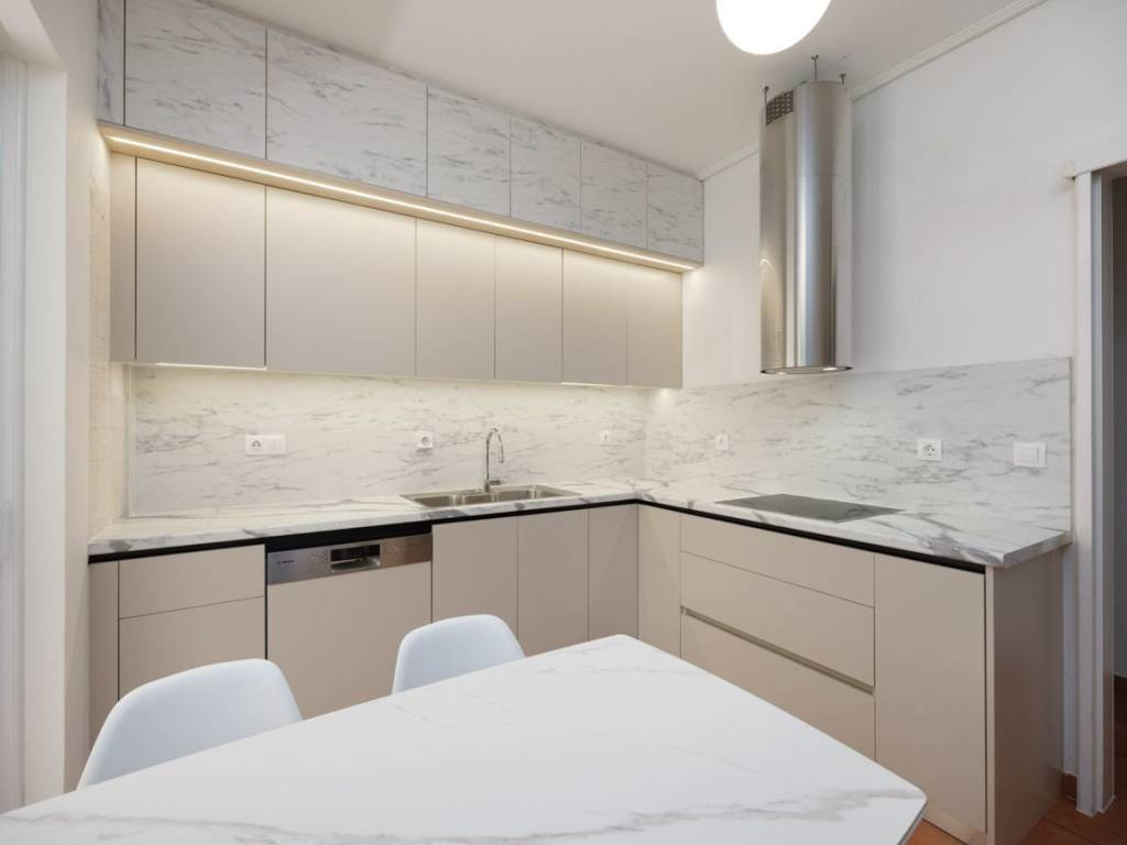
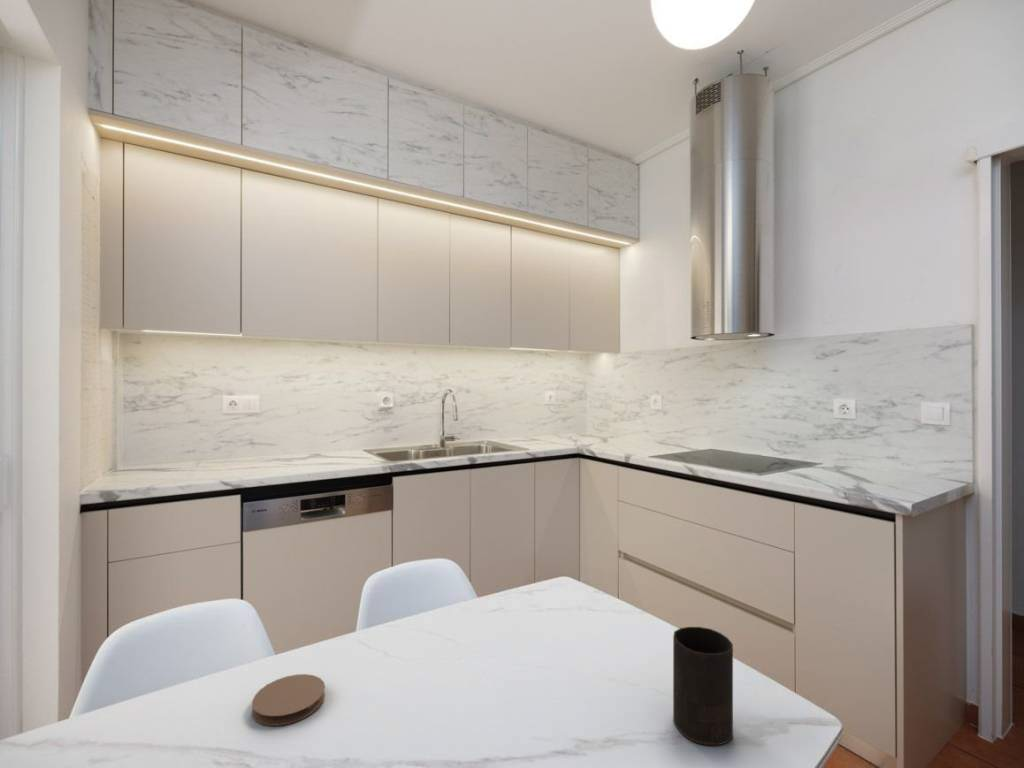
+ cup [672,626,734,746]
+ coaster [251,673,326,727]
